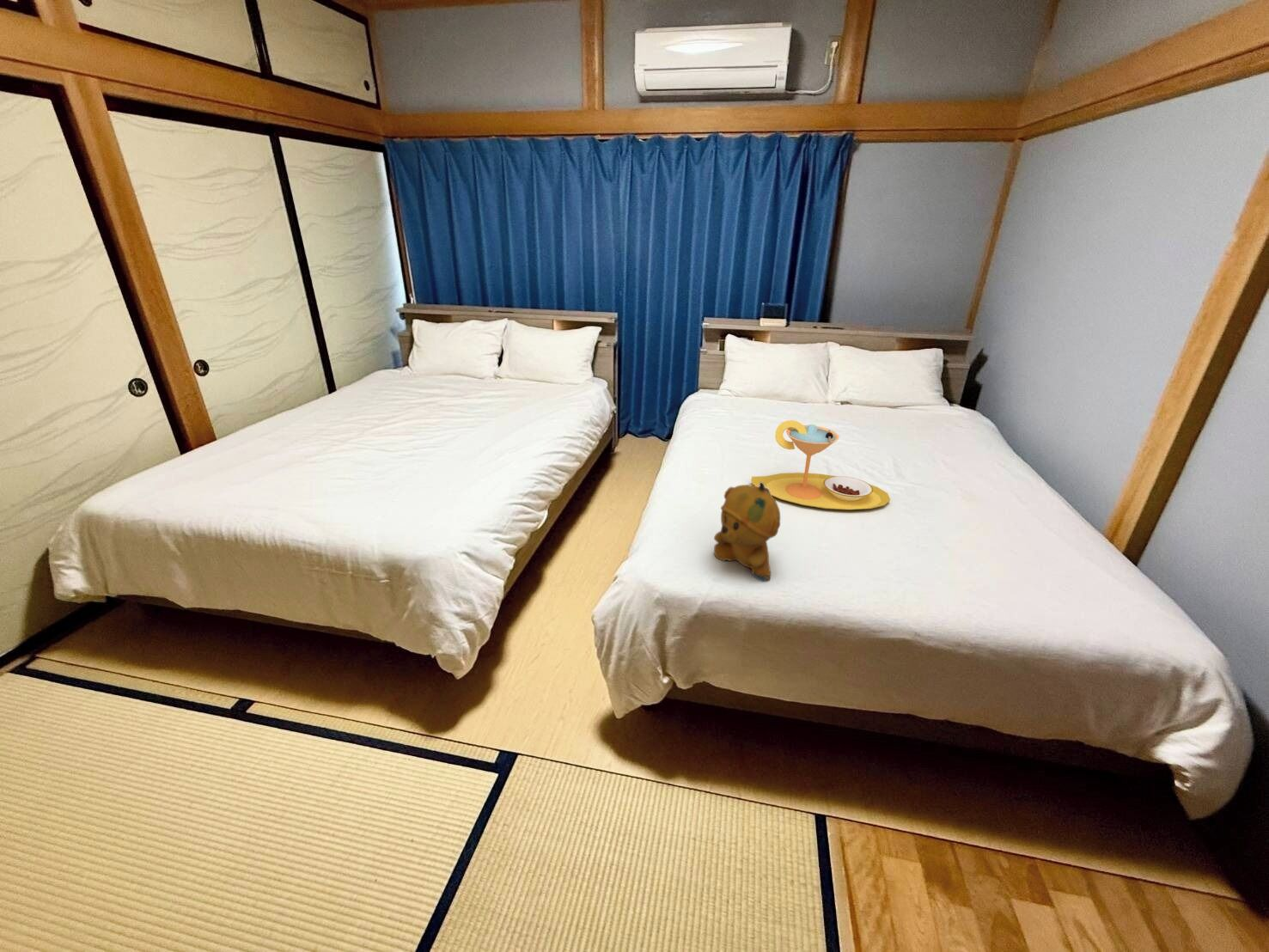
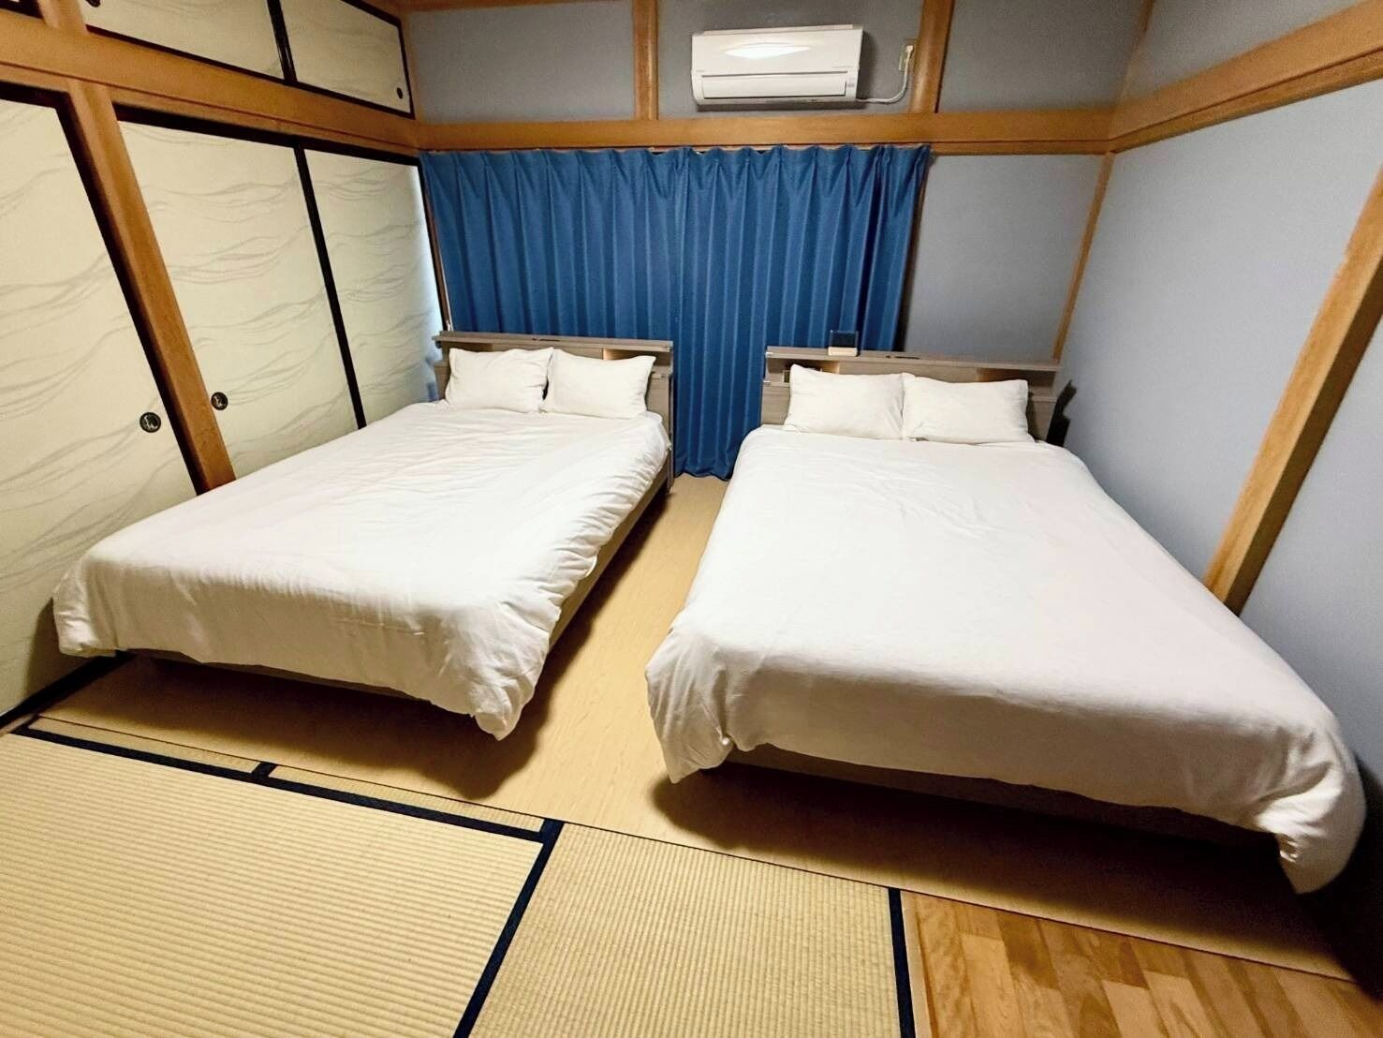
- stuffed bear [713,482,781,582]
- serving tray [750,419,891,511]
